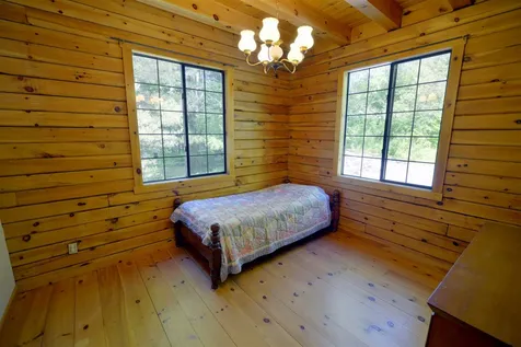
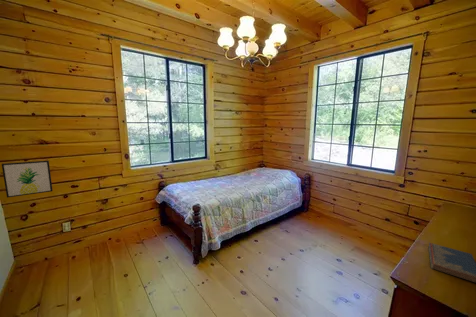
+ hardcover book [427,242,476,284]
+ wall art [1,160,54,198]
